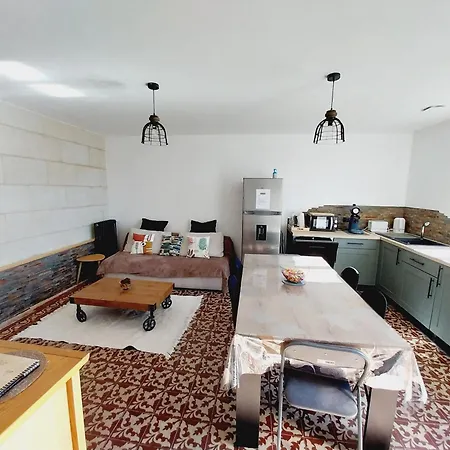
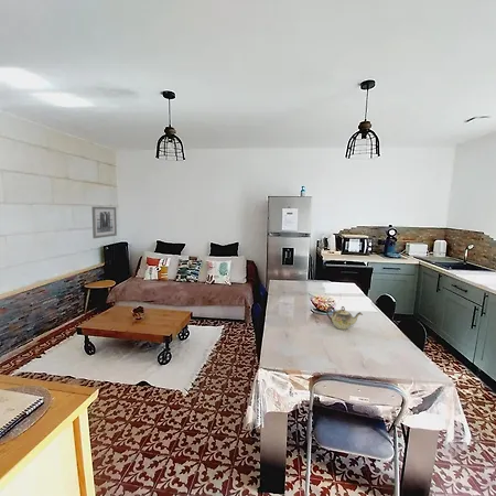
+ teapot [325,305,364,331]
+ wall art [90,205,118,239]
